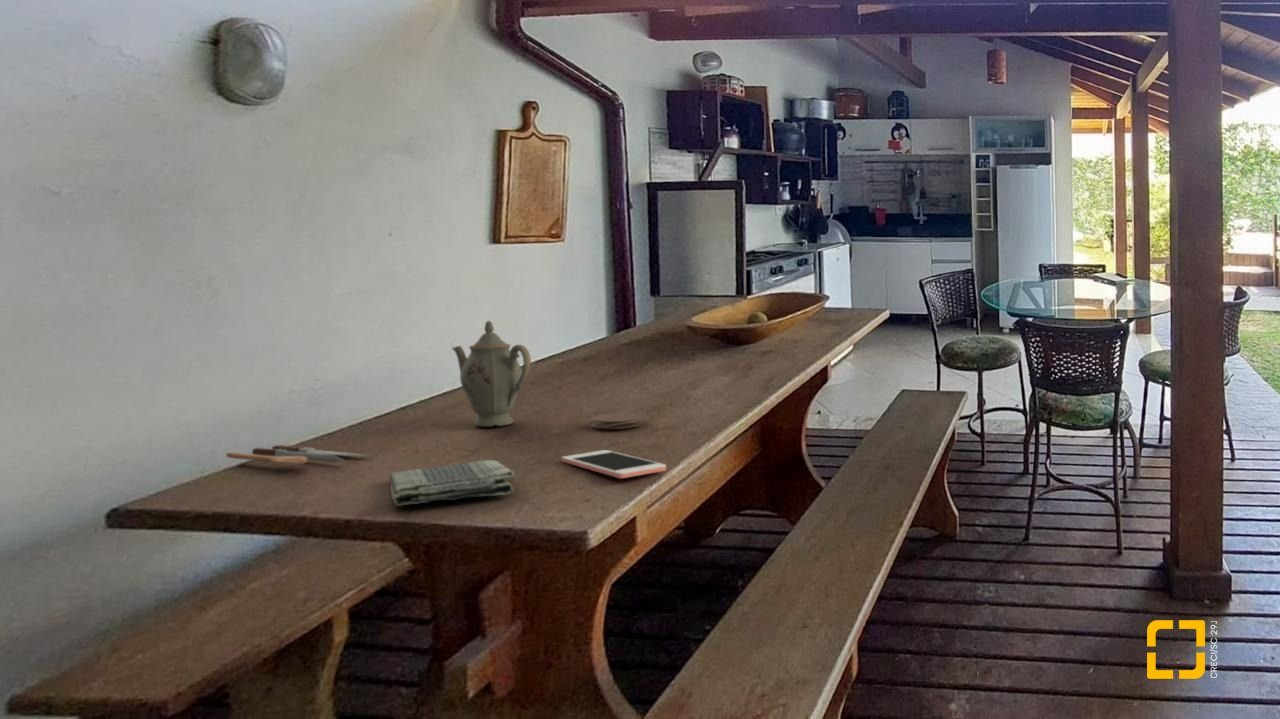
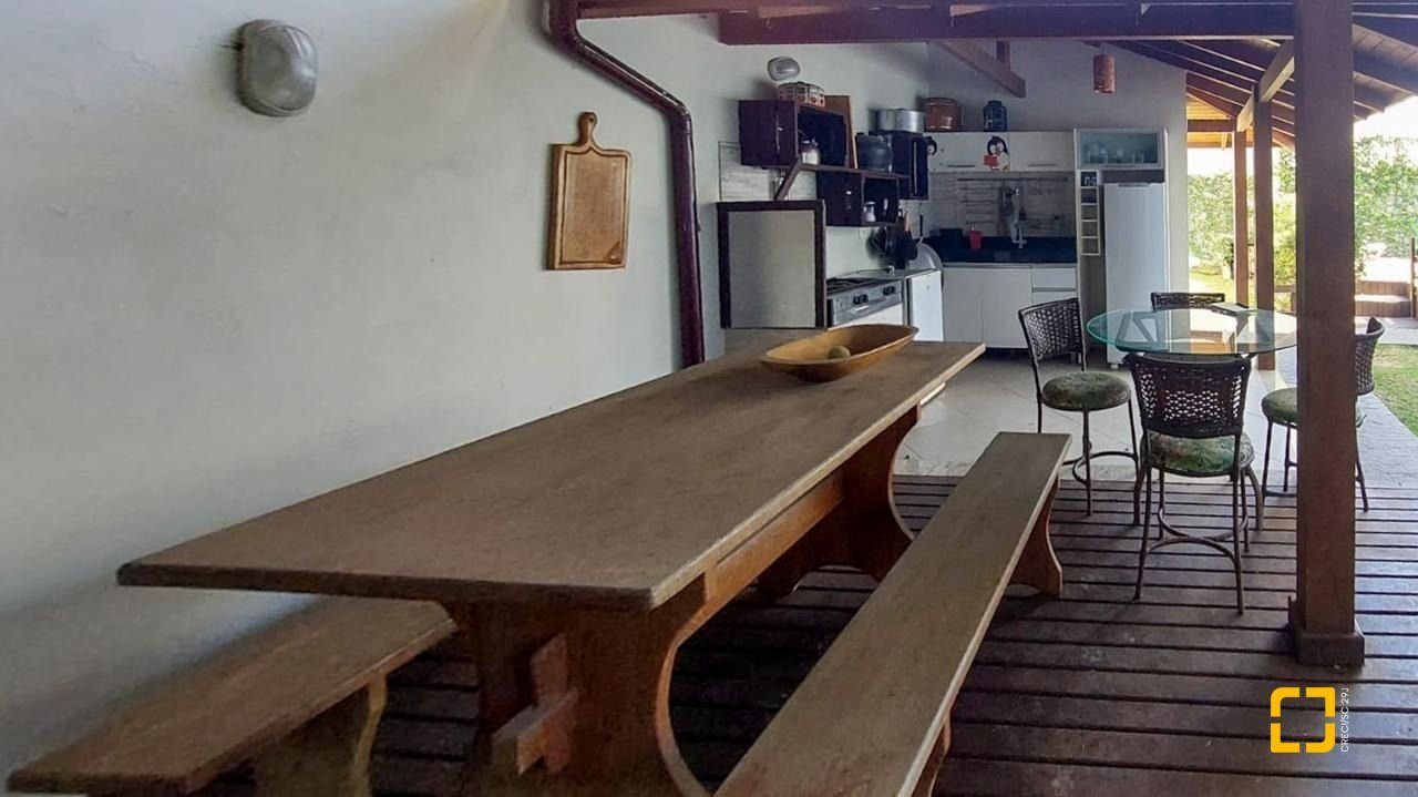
- spoon [225,444,373,467]
- chinaware [451,320,532,428]
- cell phone [561,449,667,479]
- coaster [590,412,645,430]
- dish towel [389,459,515,507]
